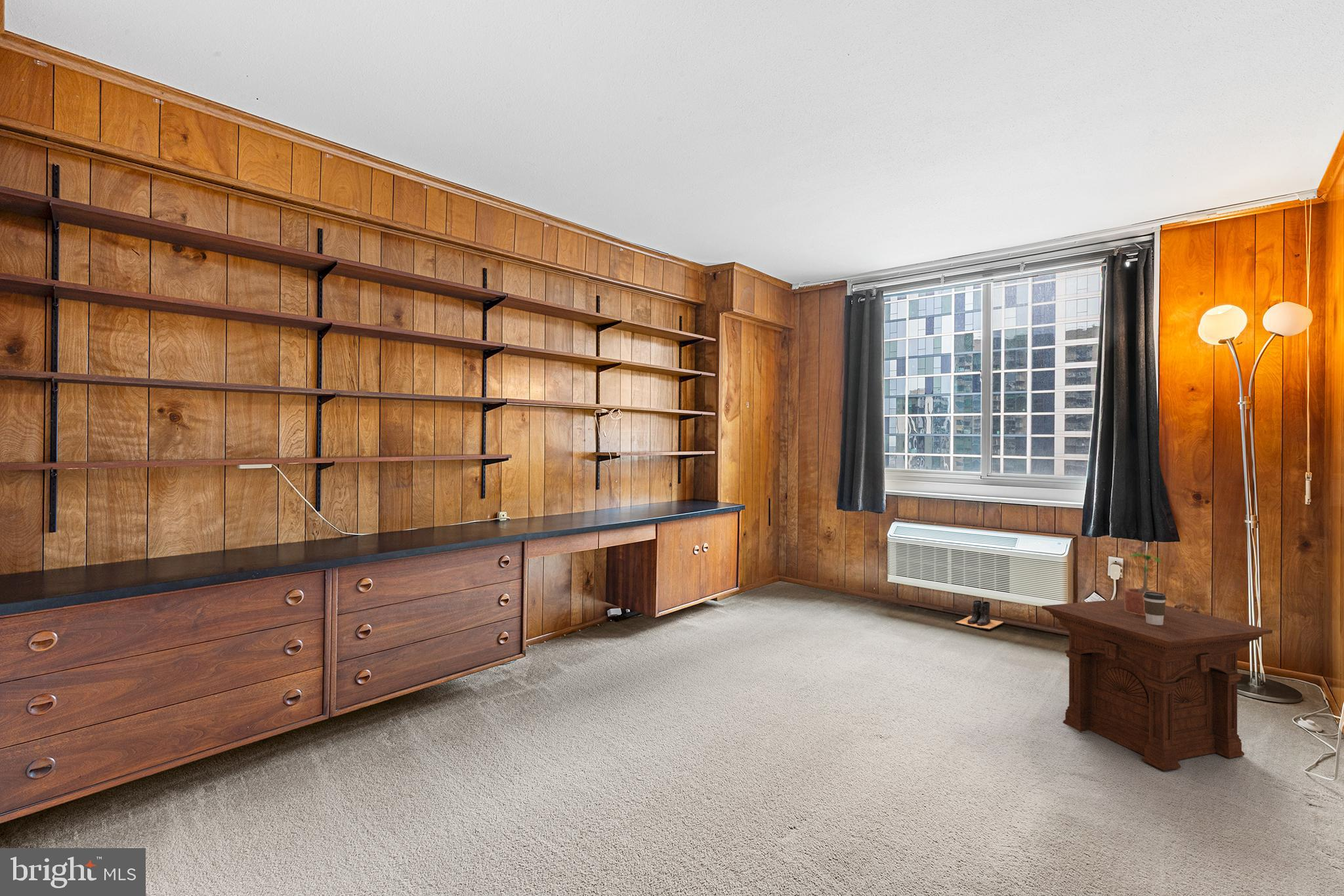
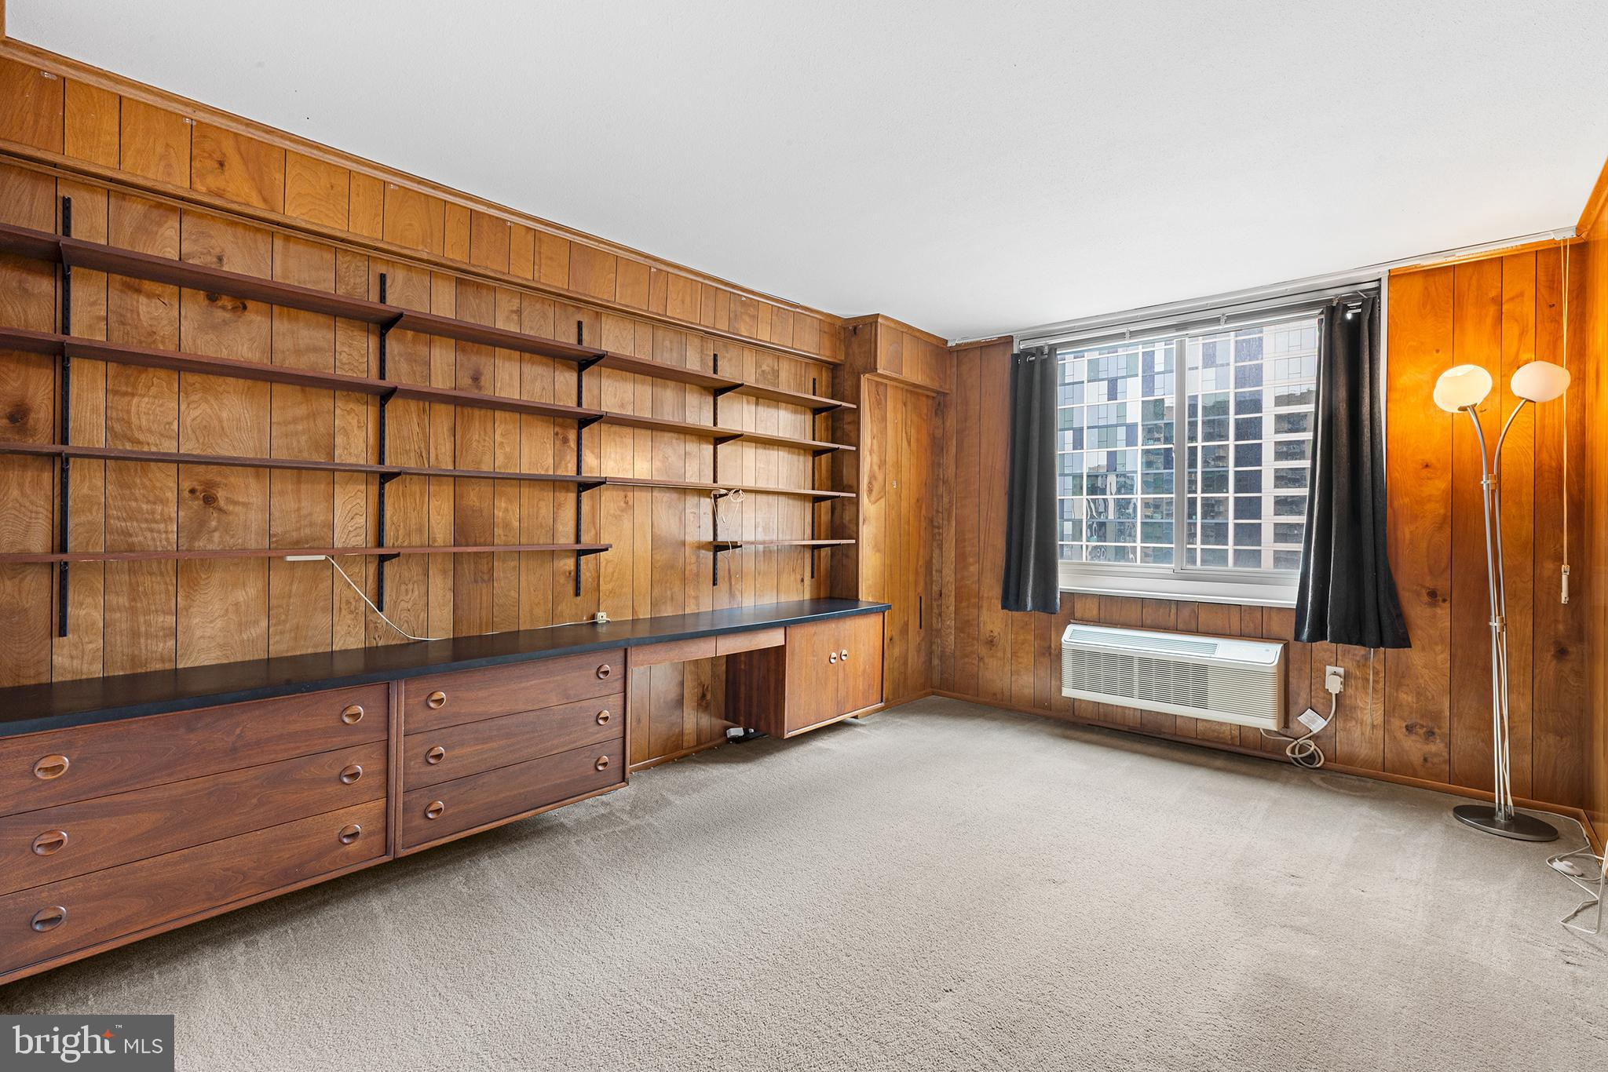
- potted plant [1124,552,1166,615]
- boots [955,600,1004,630]
- side table [1041,598,1273,771]
- coffee cup [1143,592,1167,625]
